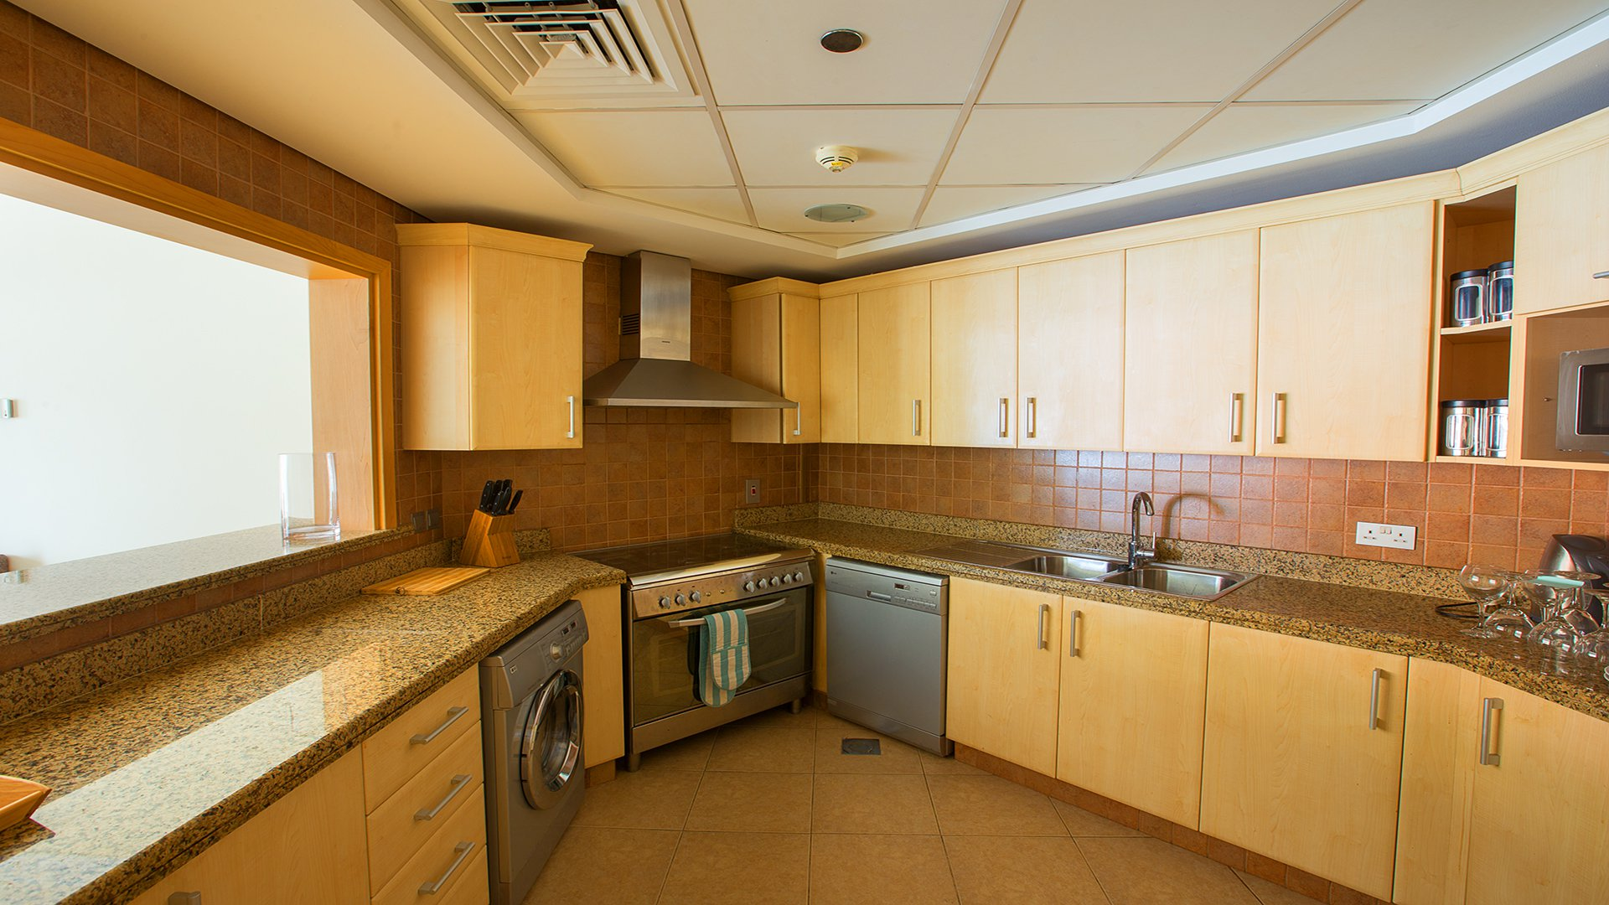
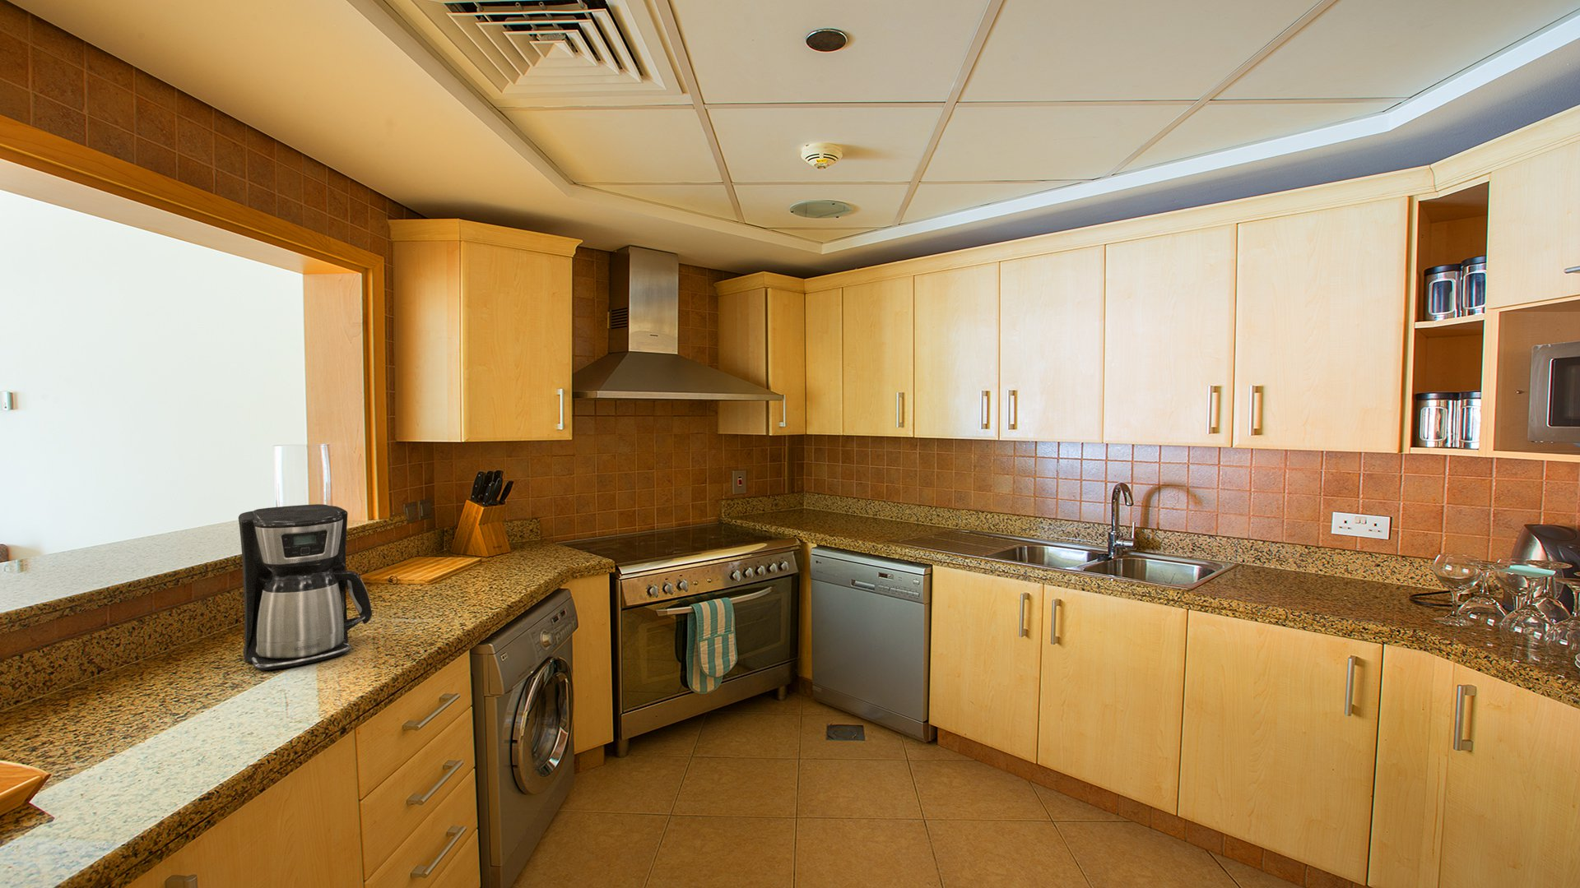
+ coffee maker [238,503,373,672]
